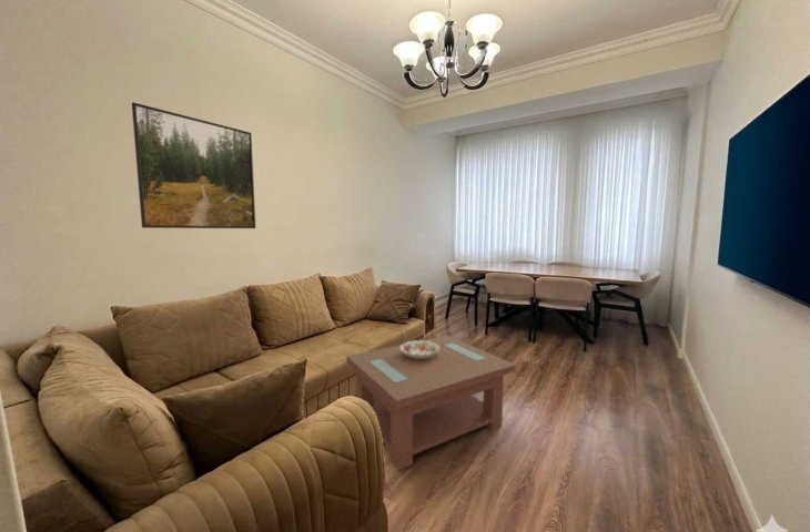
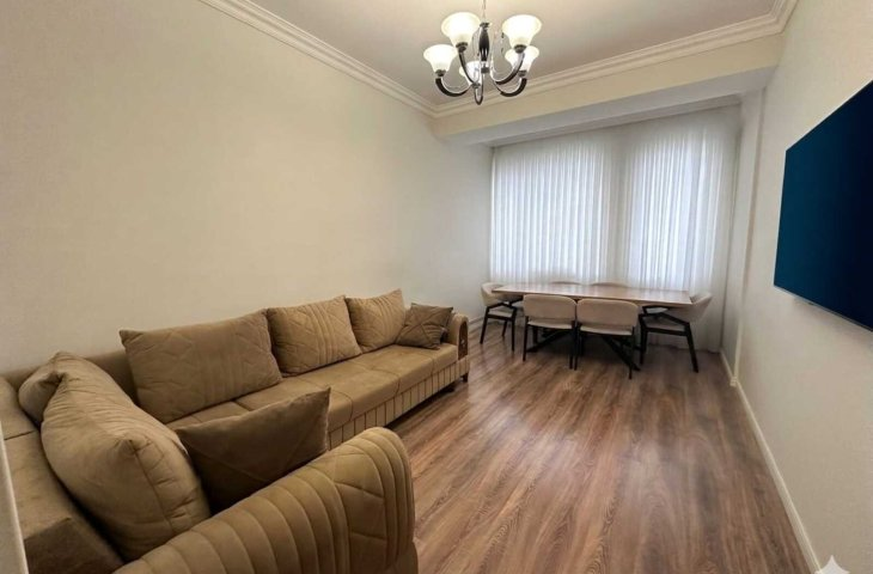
- coffee table [345,335,517,472]
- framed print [131,101,256,229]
- decorative bowl [399,339,439,359]
